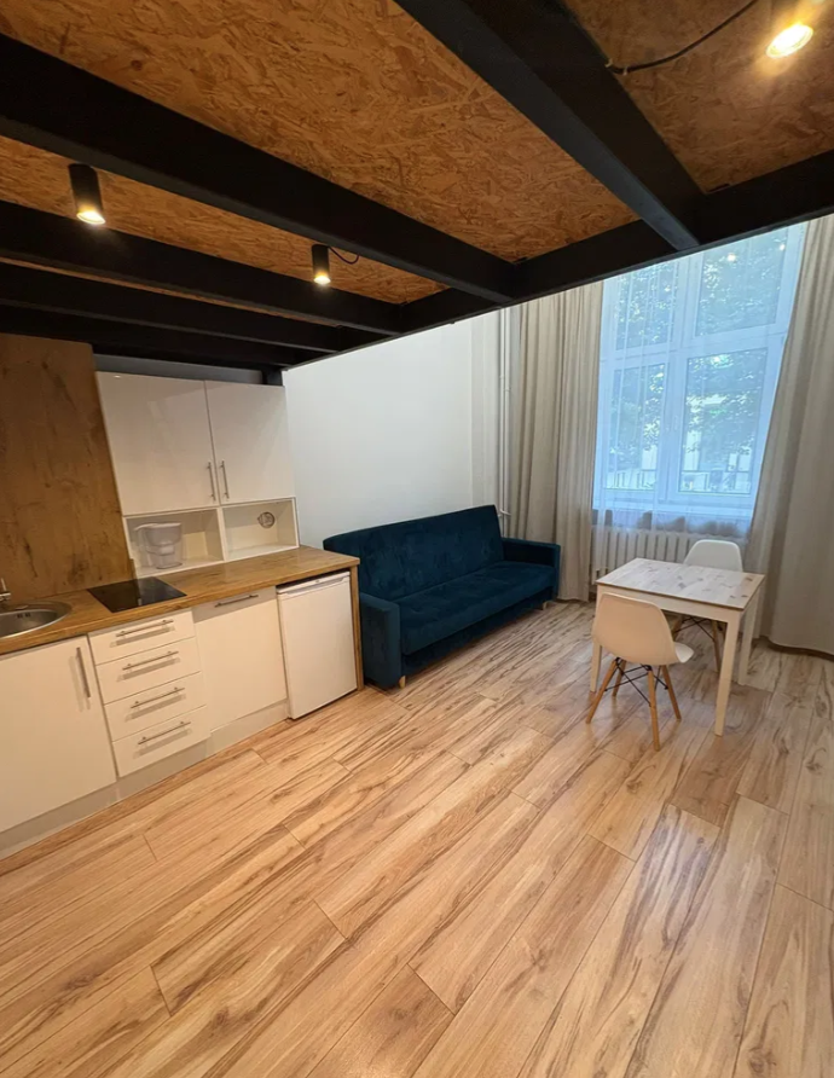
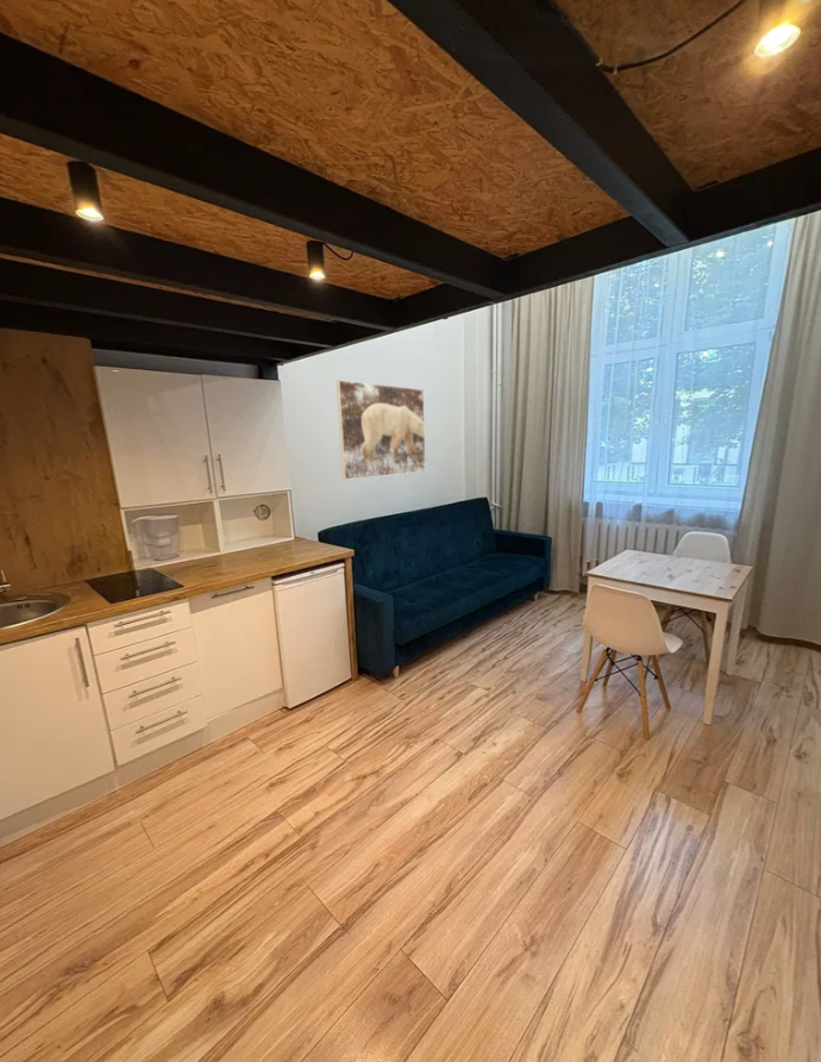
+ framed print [336,379,427,481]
